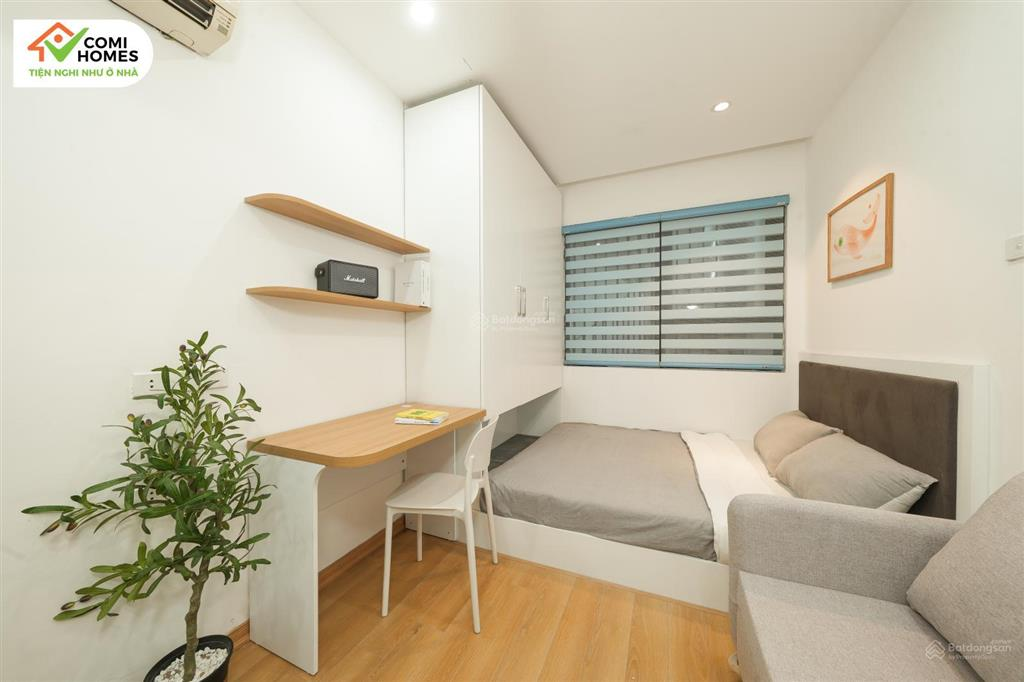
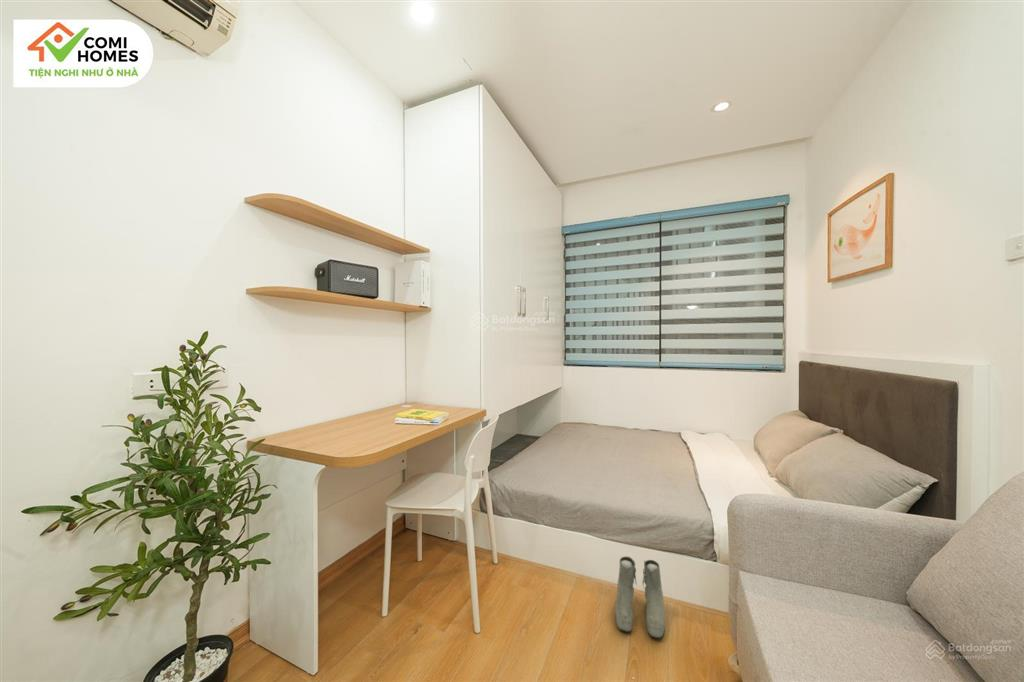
+ boots [614,556,666,639]
